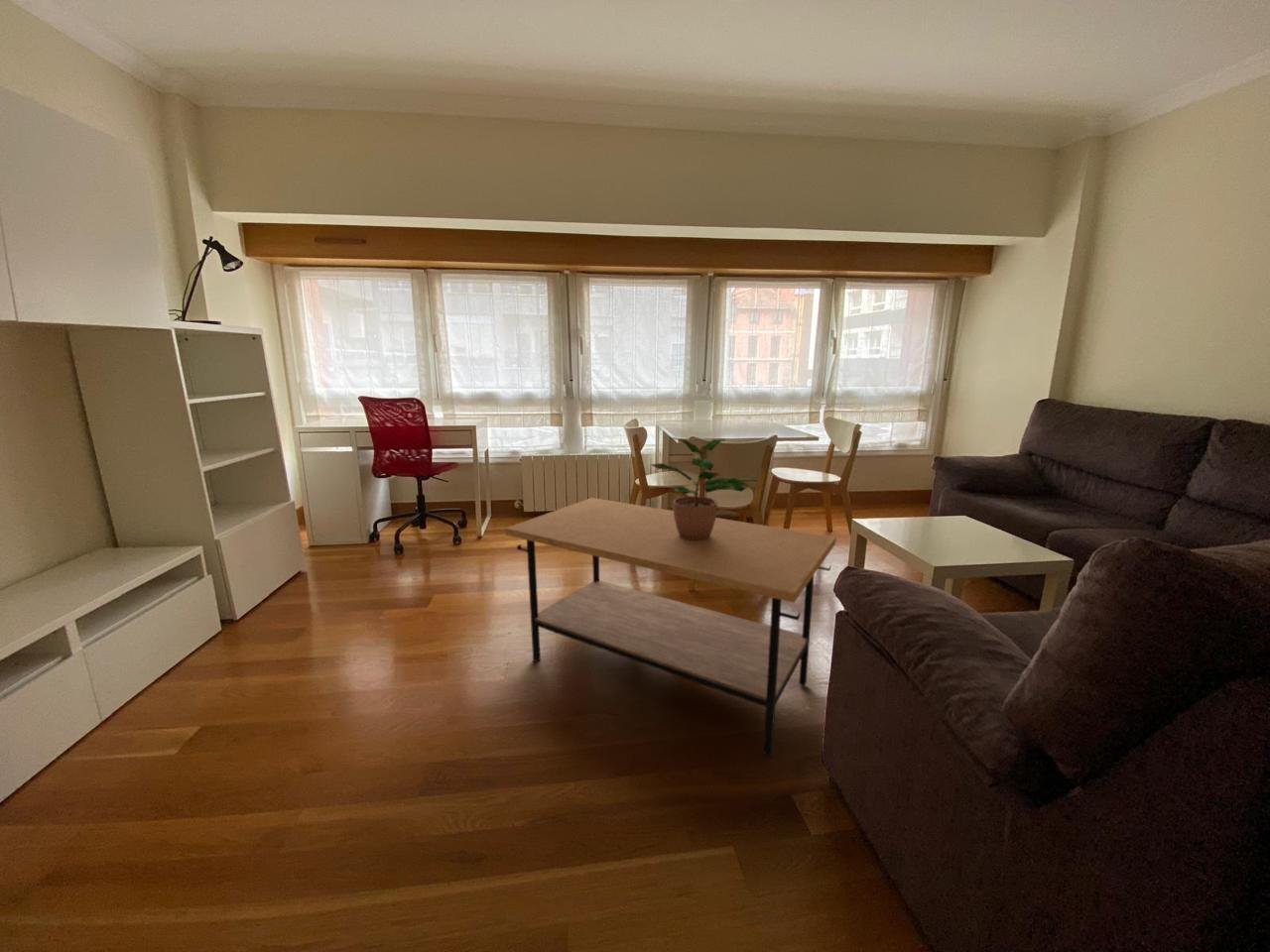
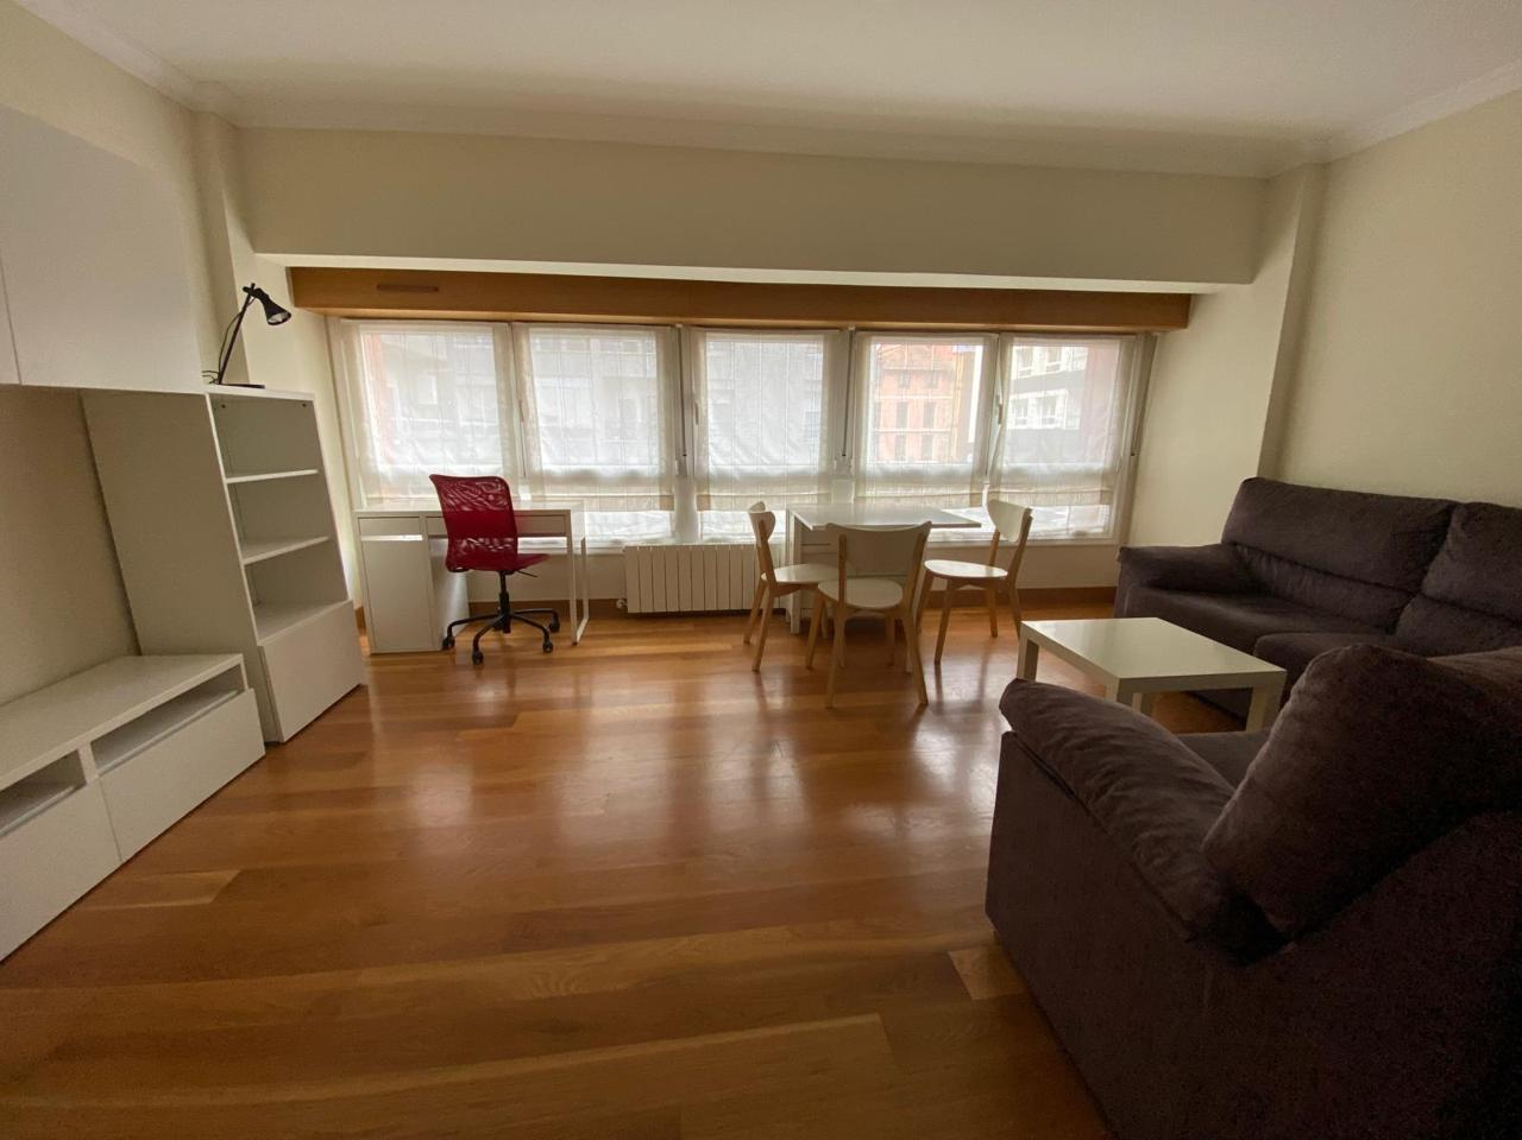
- potted plant [650,436,749,541]
- coffee table [504,497,837,758]
